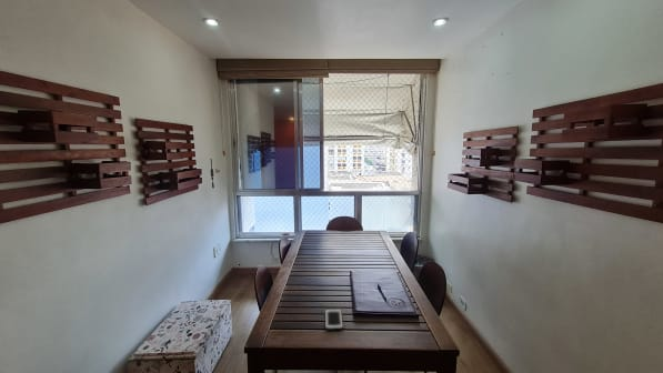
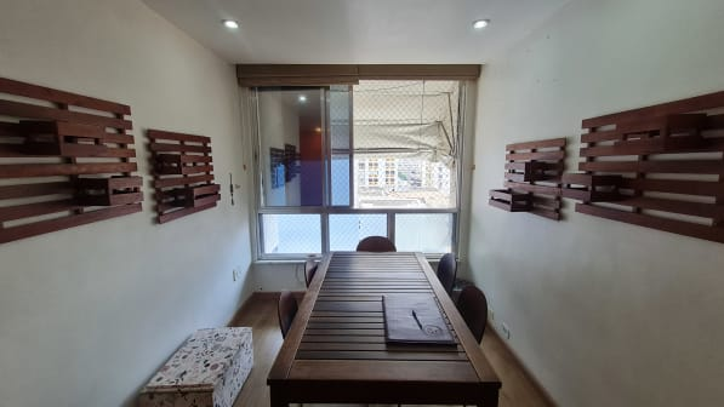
- cell phone [324,309,344,331]
